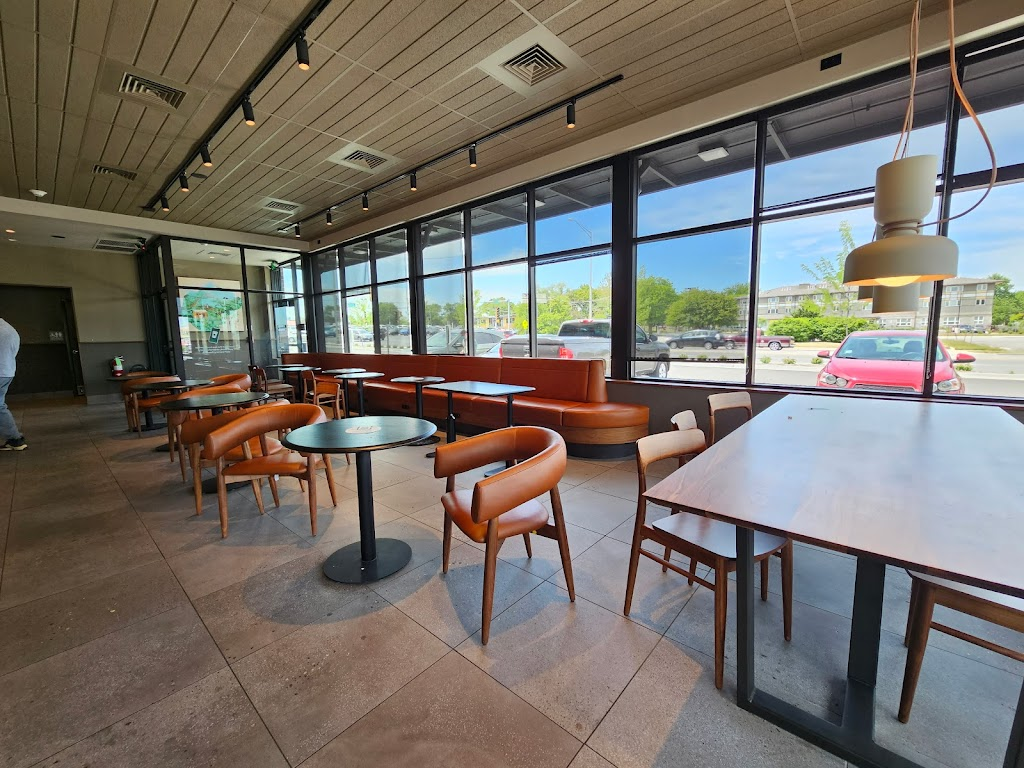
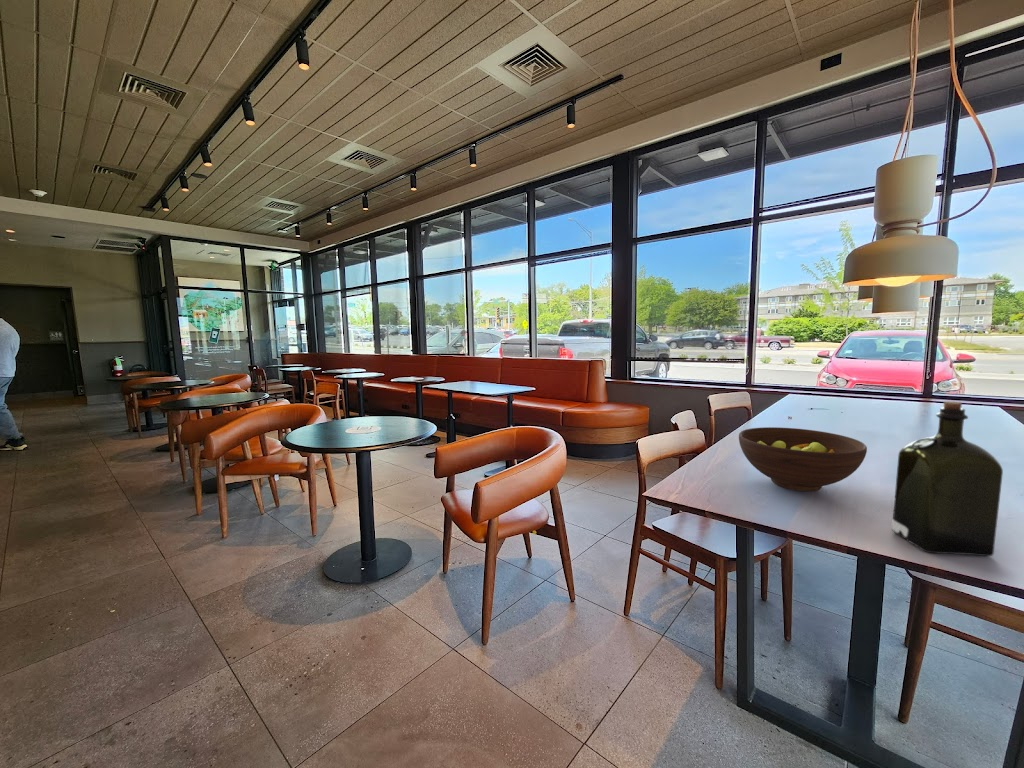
+ liquor [891,400,1004,557]
+ fruit bowl [738,426,868,492]
